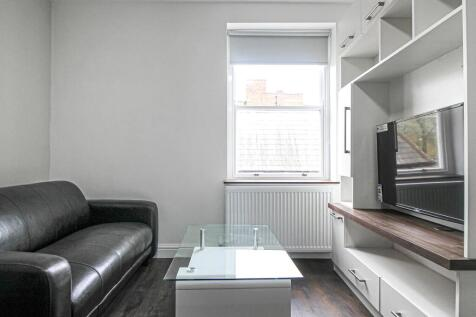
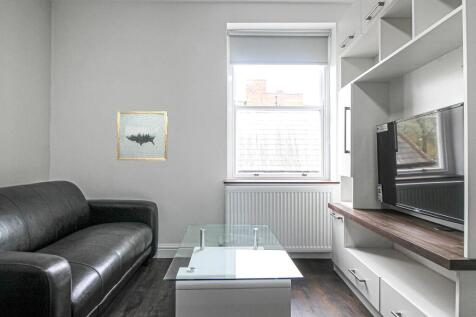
+ wall art [116,110,168,161]
